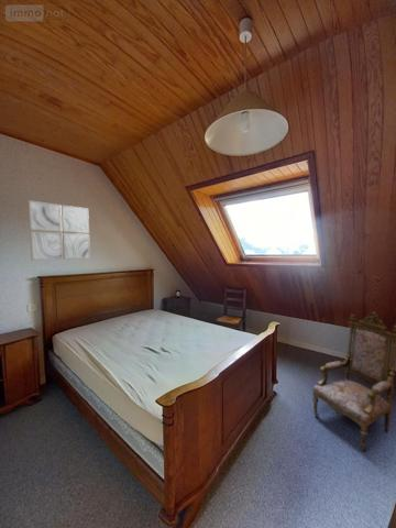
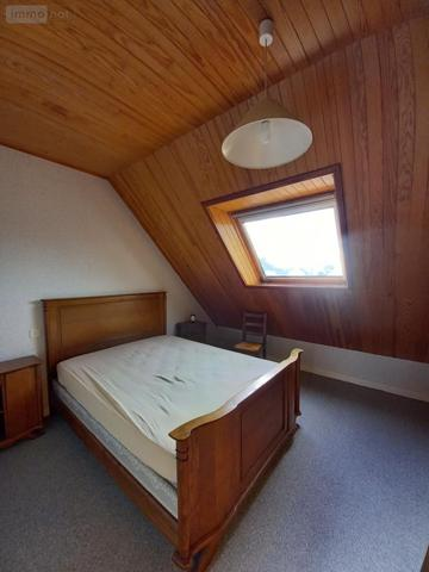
- armchair [311,310,396,453]
- wall art [28,199,91,262]
